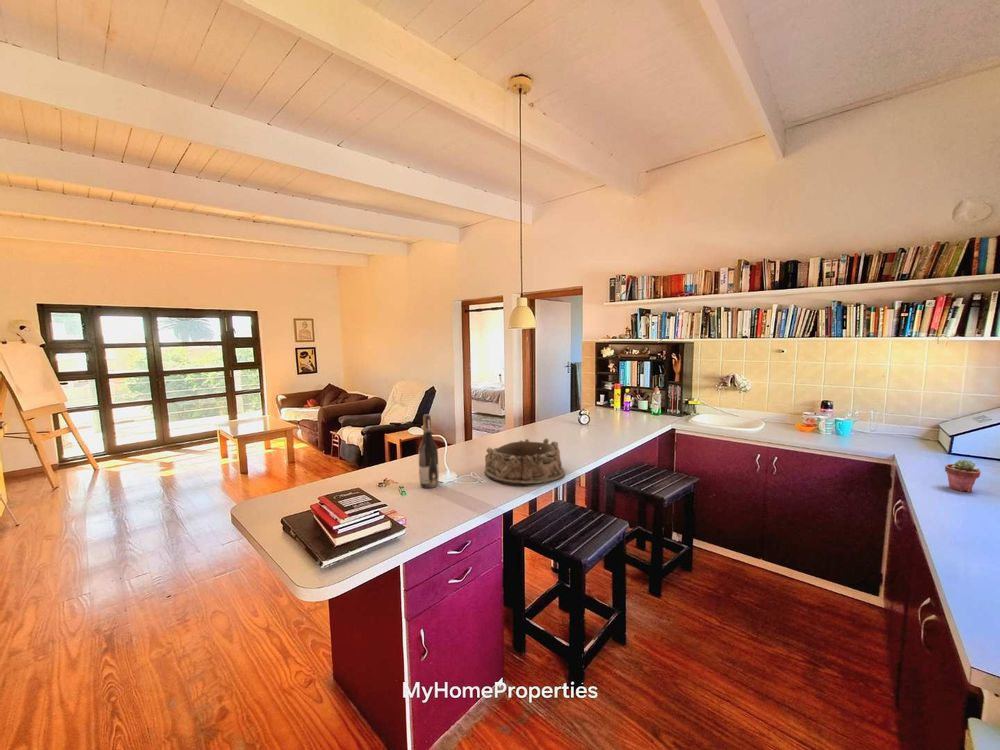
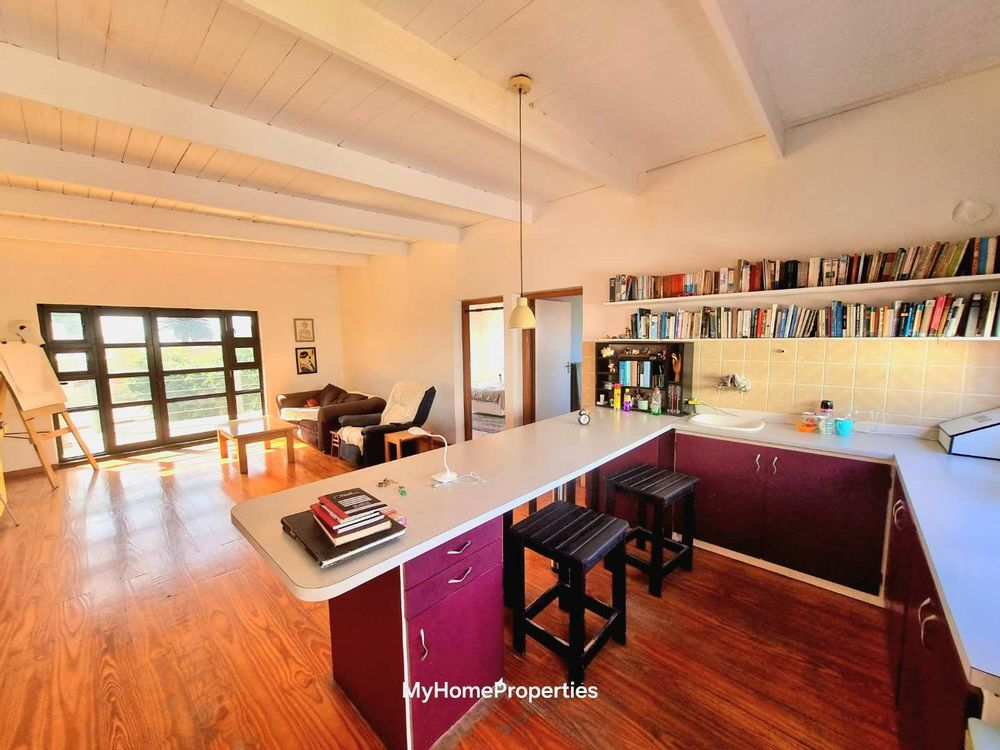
- potted succulent [944,458,981,493]
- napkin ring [484,437,566,486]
- wine bottle [418,413,440,489]
